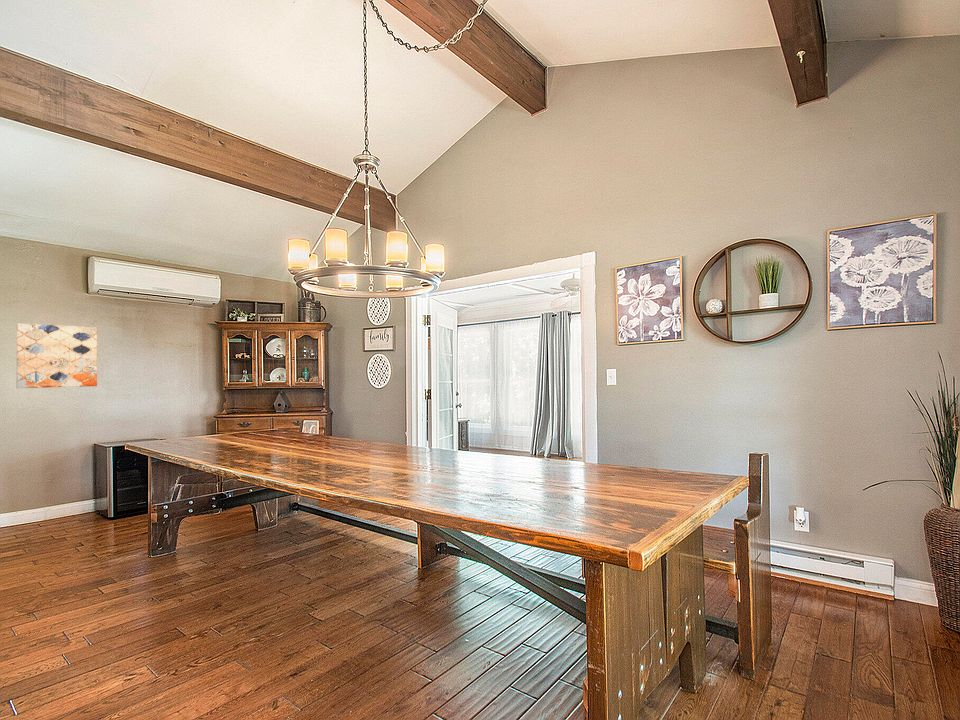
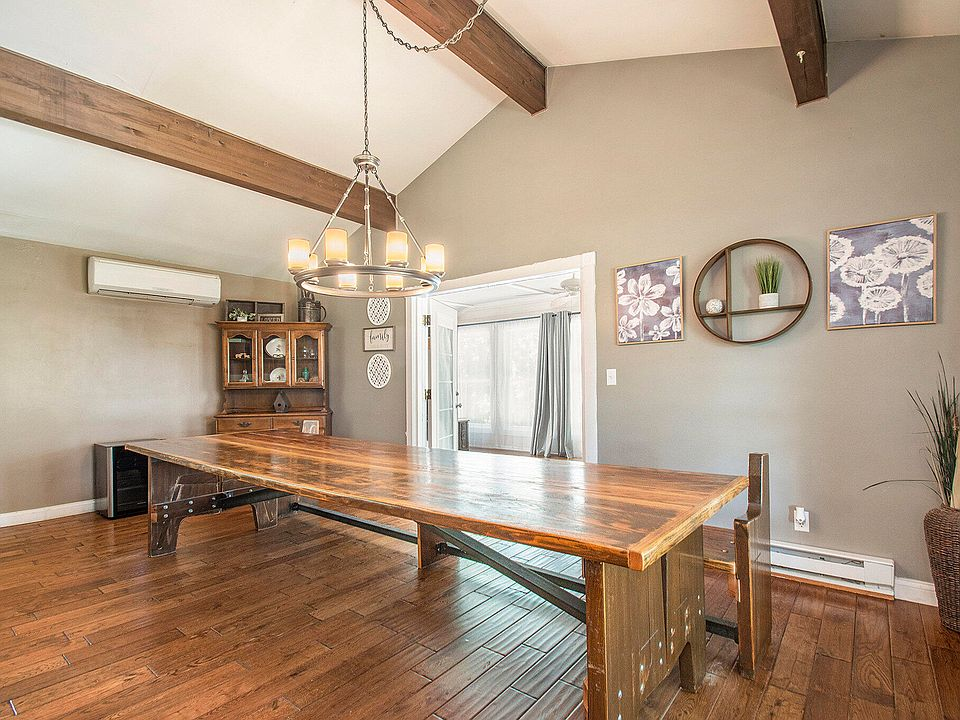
- wall art [15,323,98,389]
